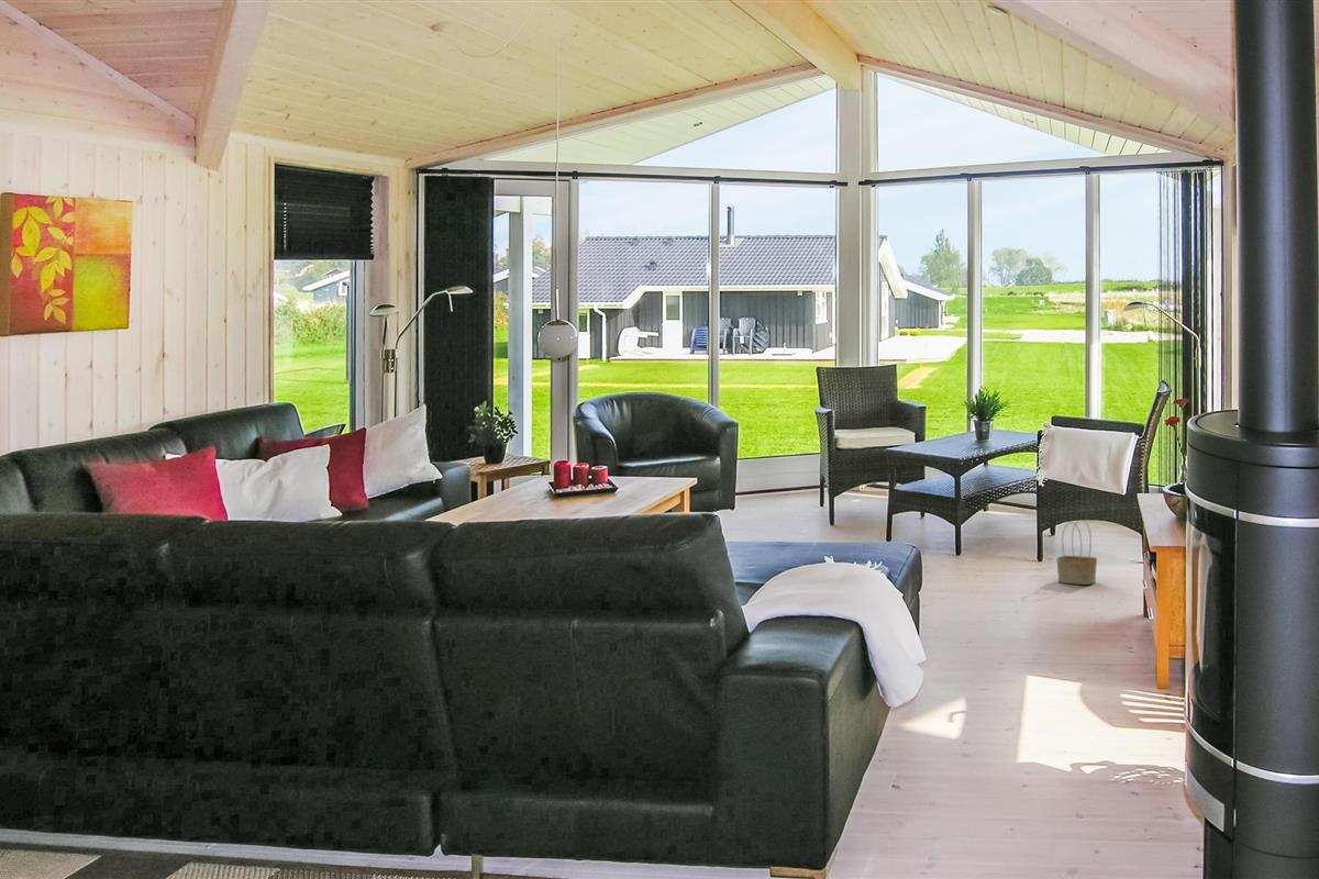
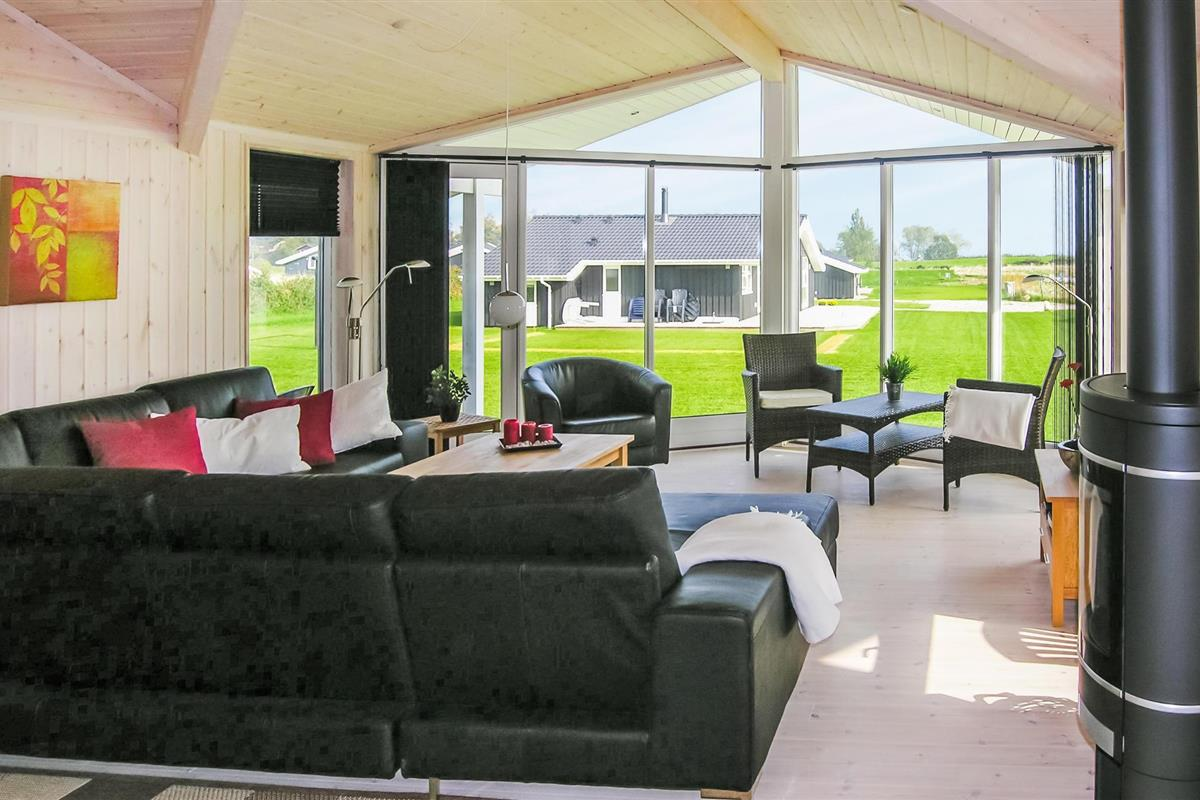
- basket [1056,519,1098,586]
